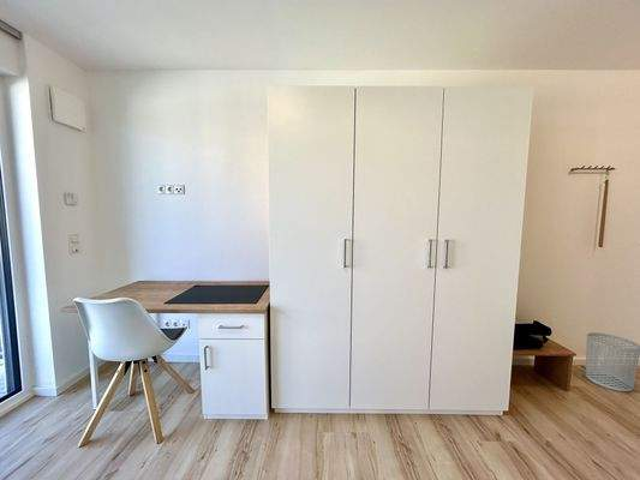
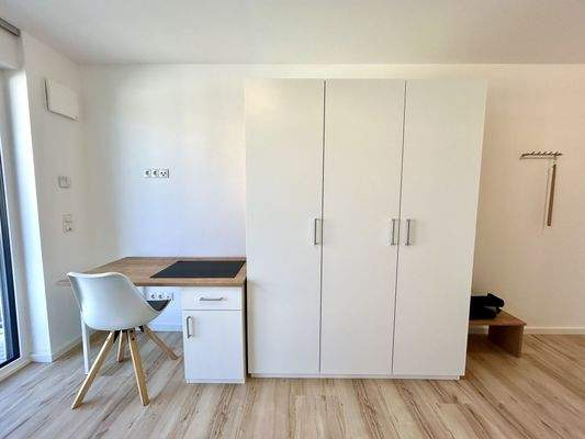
- waste bin [585,331,640,392]
